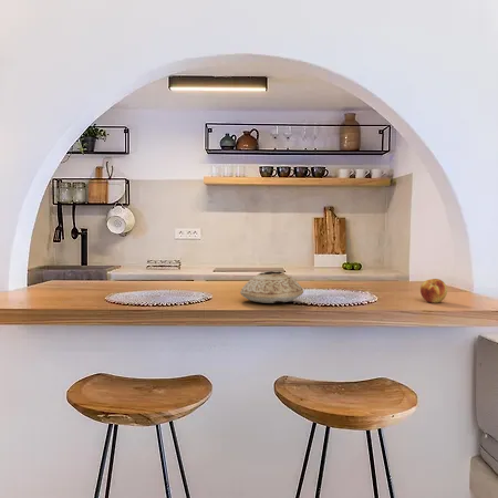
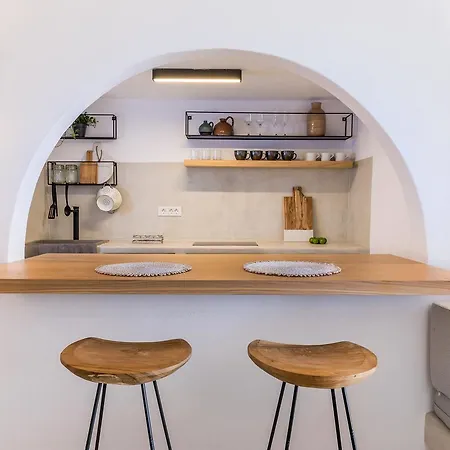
- ceramic bowl [239,270,304,304]
- fruit [419,278,448,304]
